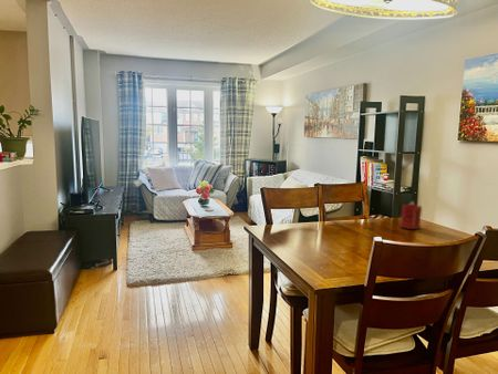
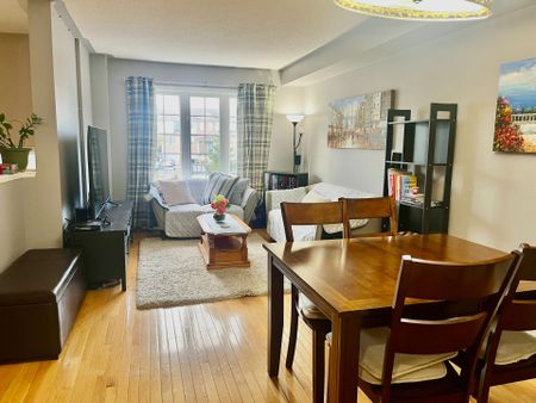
- candle [400,200,423,230]
